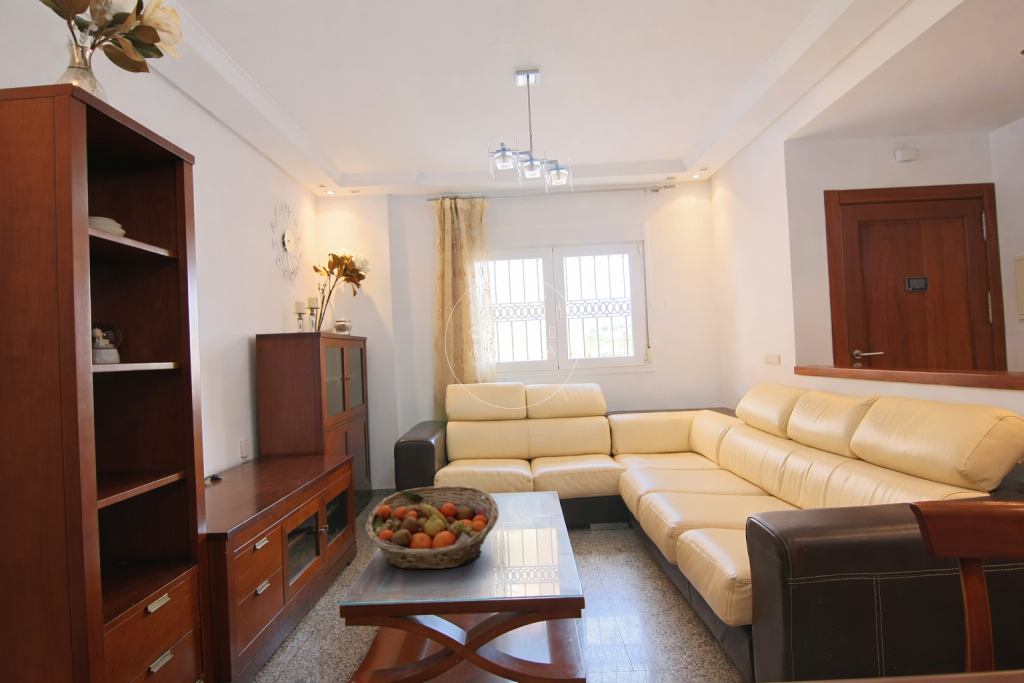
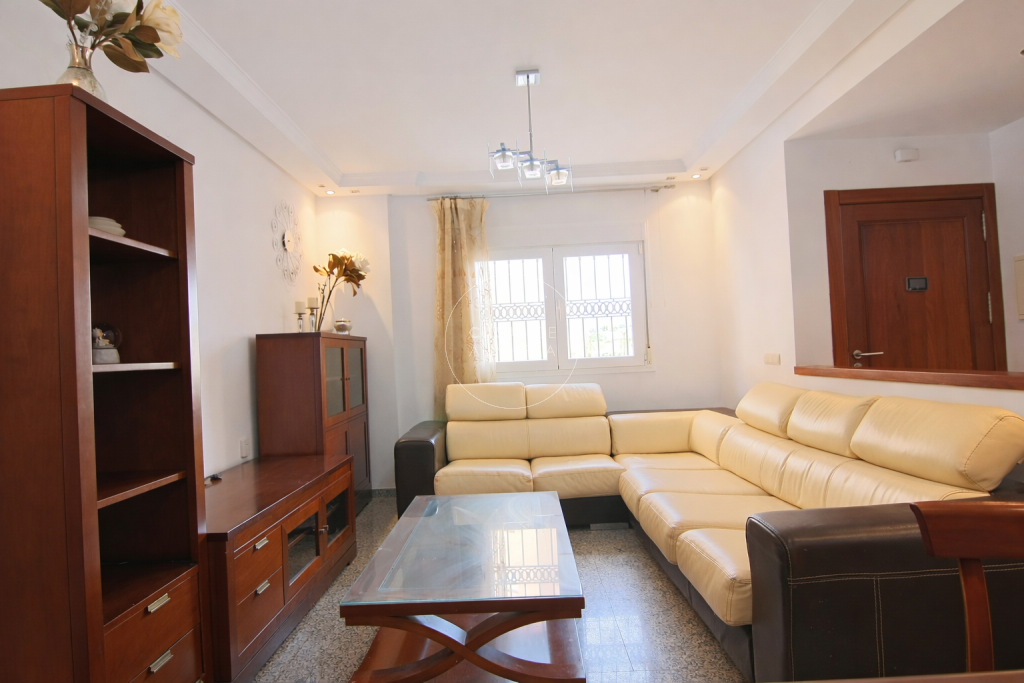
- fruit basket [364,484,500,571]
